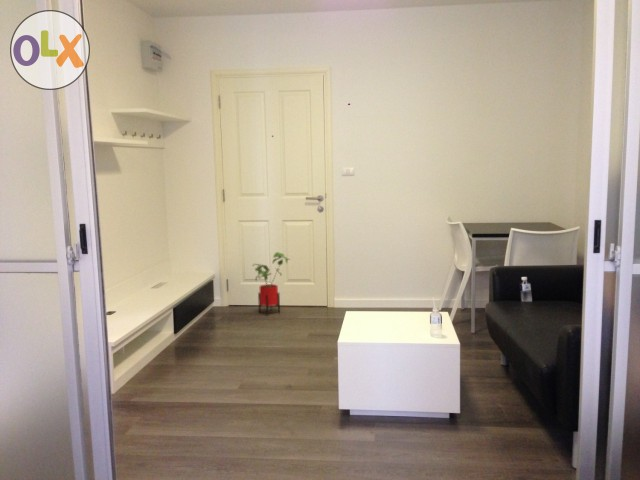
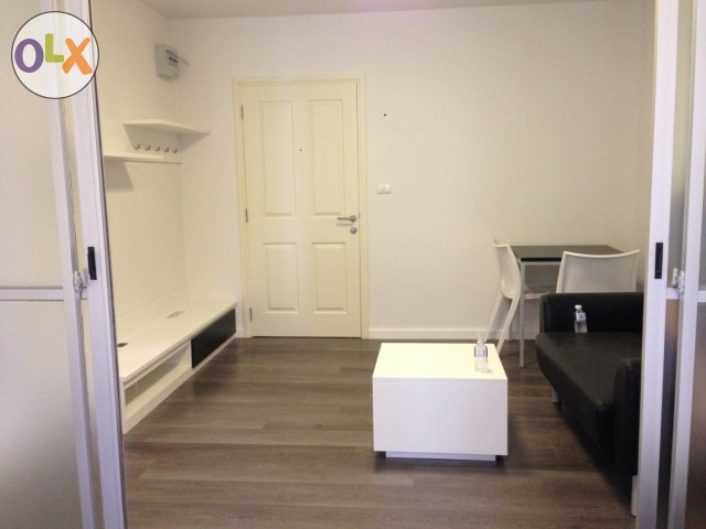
- house plant [252,251,292,317]
